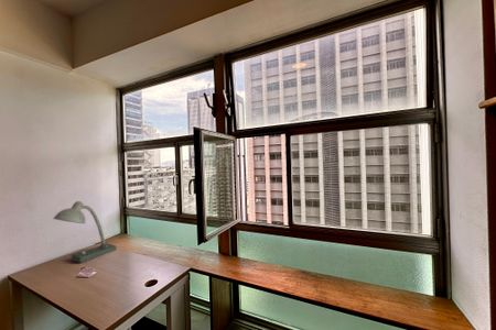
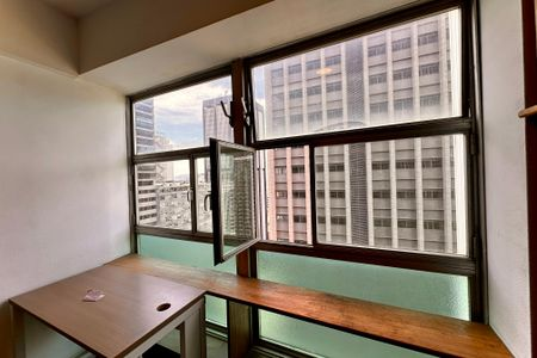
- desk lamp [52,200,118,264]
